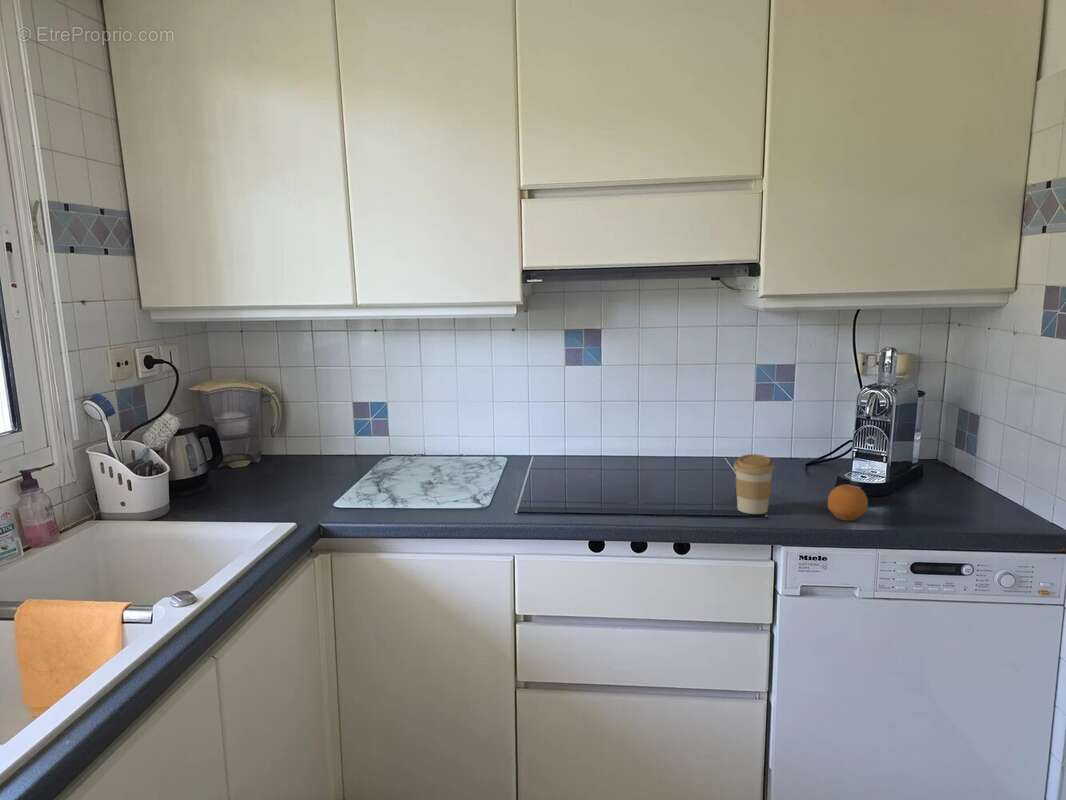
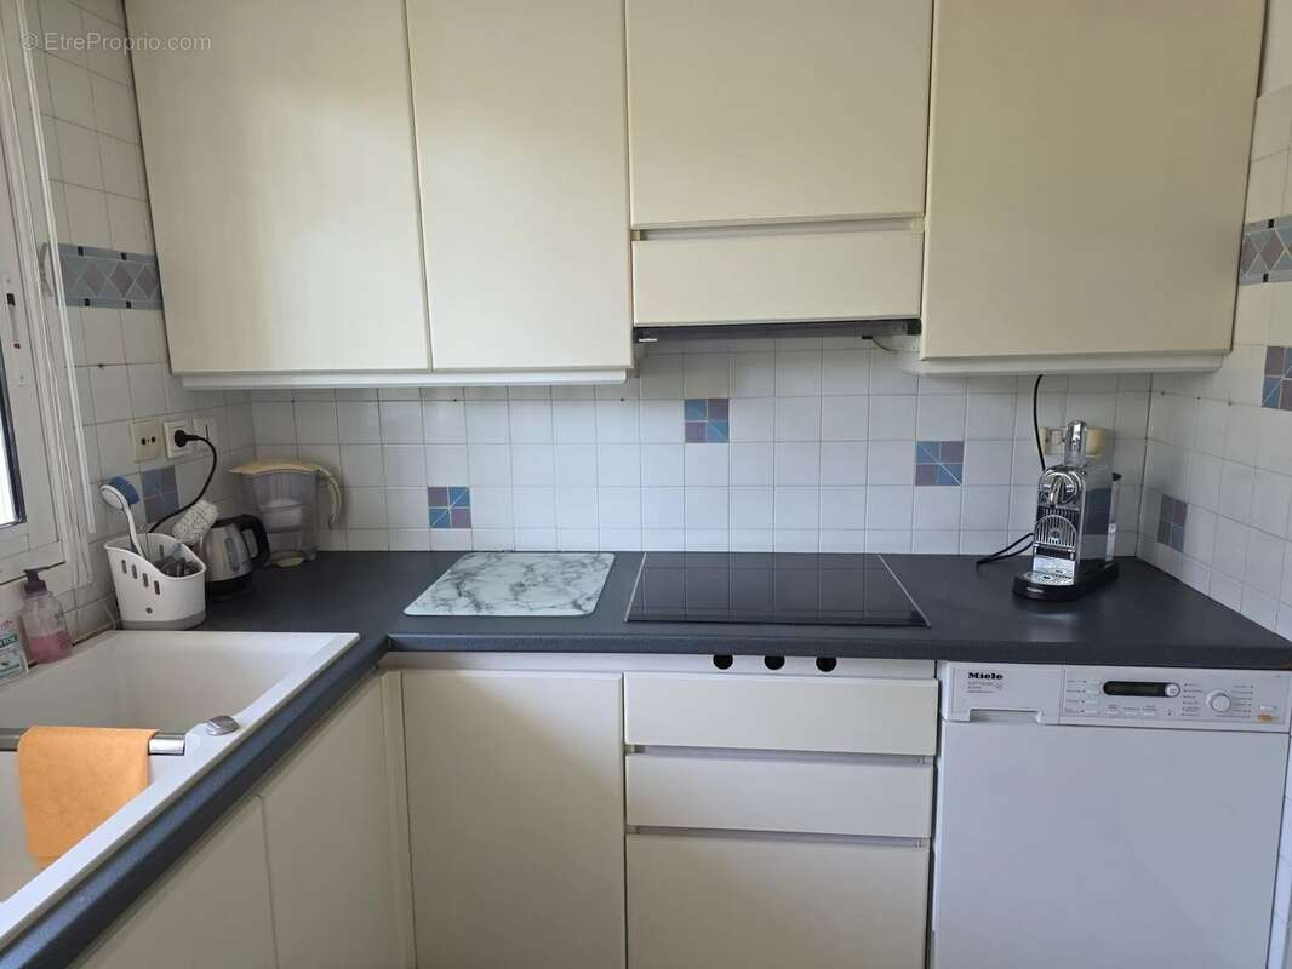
- fruit [827,484,869,522]
- coffee cup [733,453,776,515]
